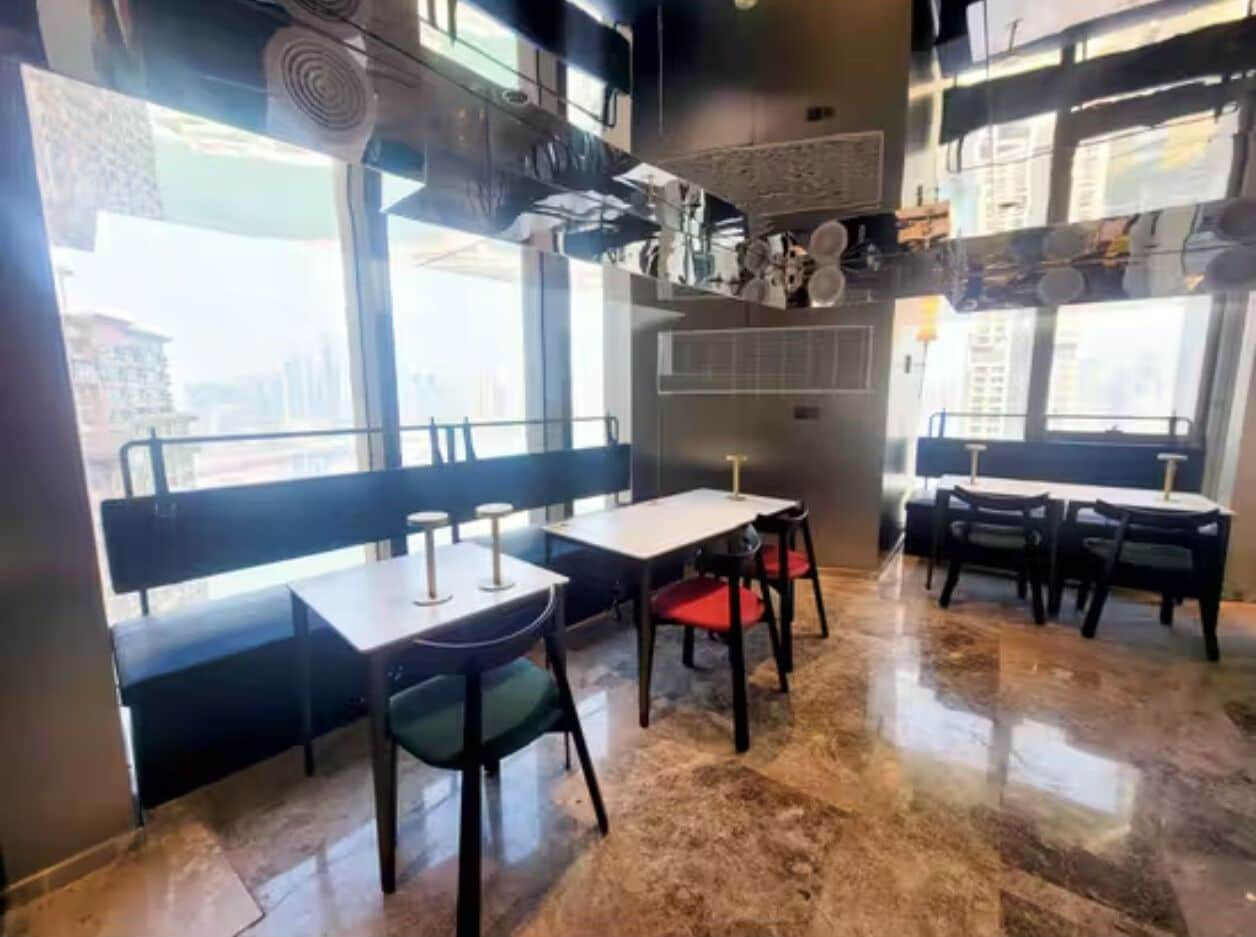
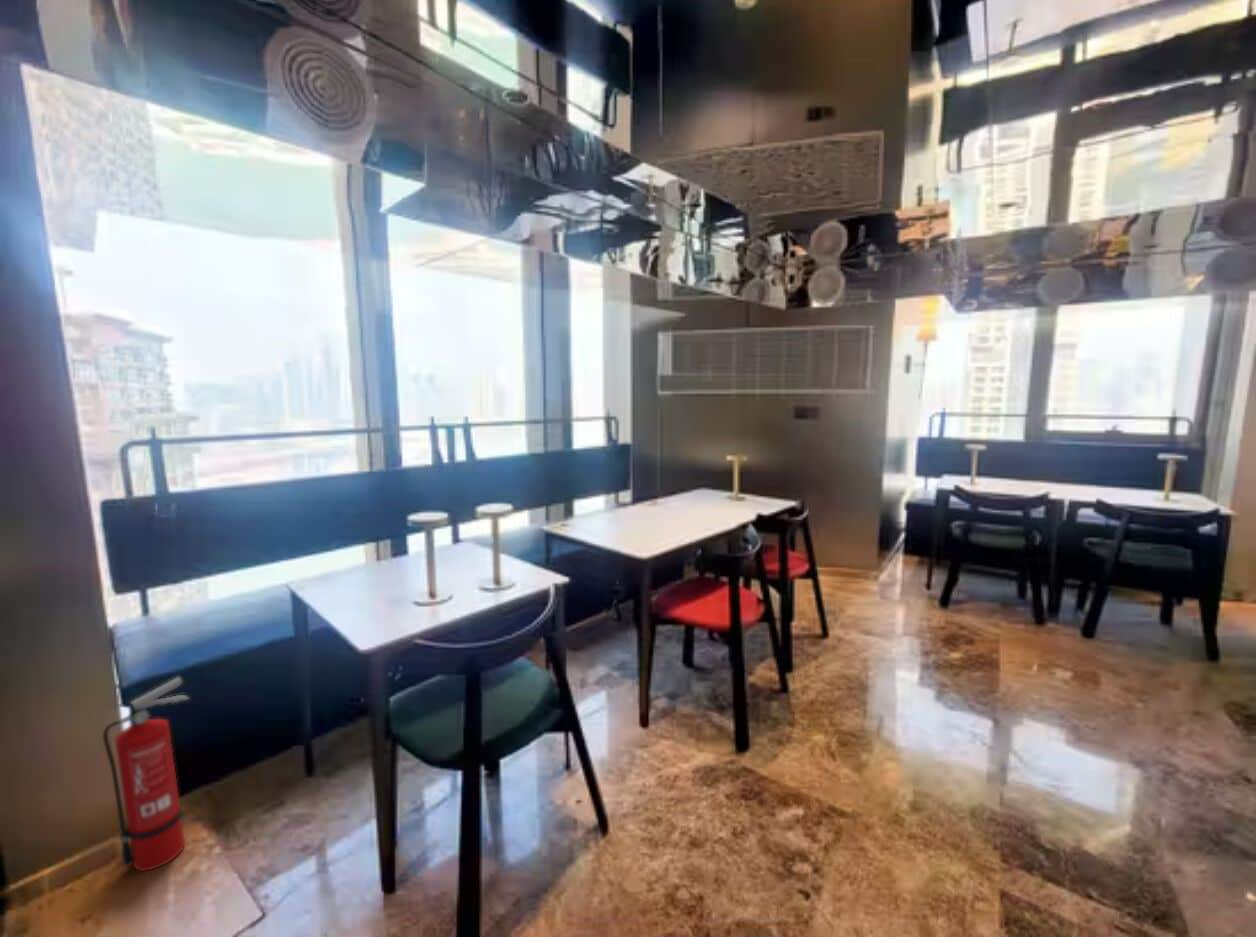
+ fire extinguisher [102,676,191,872]
